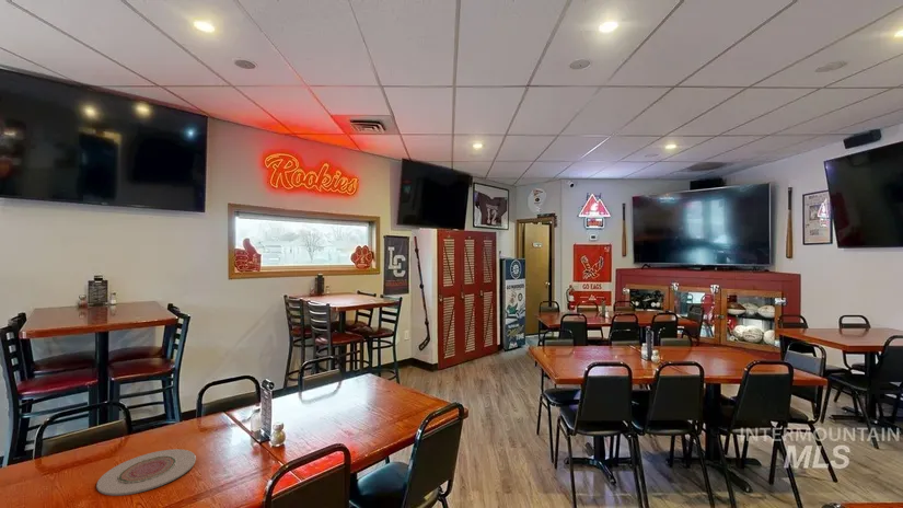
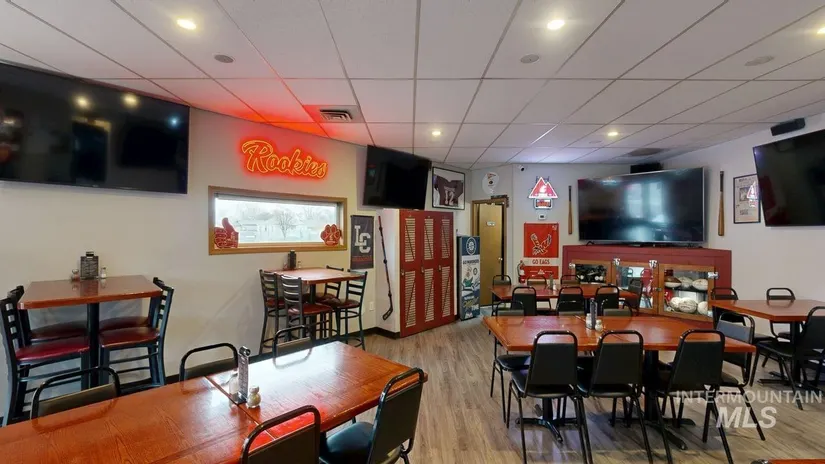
- plate [95,448,197,497]
